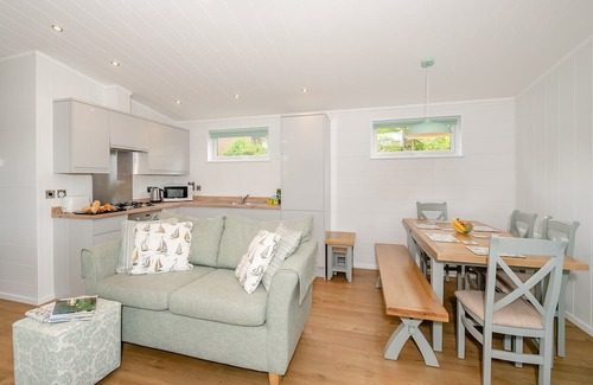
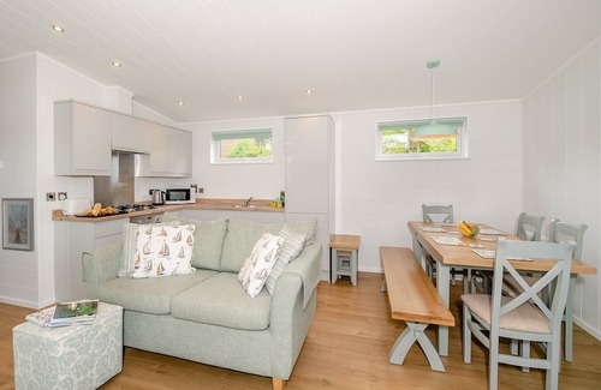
+ picture frame [0,197,36,253]
